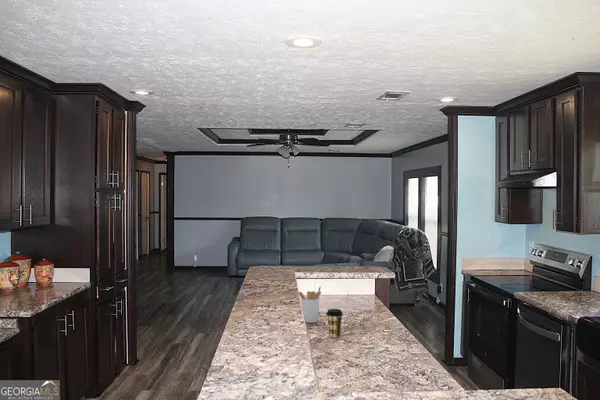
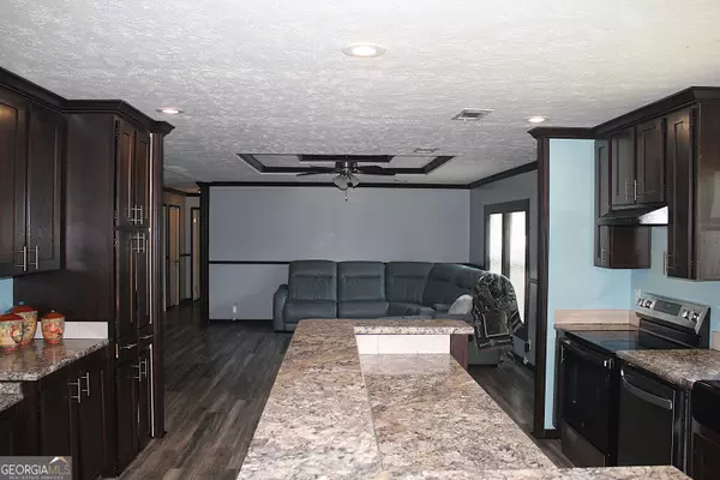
- coffee cup [325,308,344,339]
- utensil holder [297,285,322,324]
